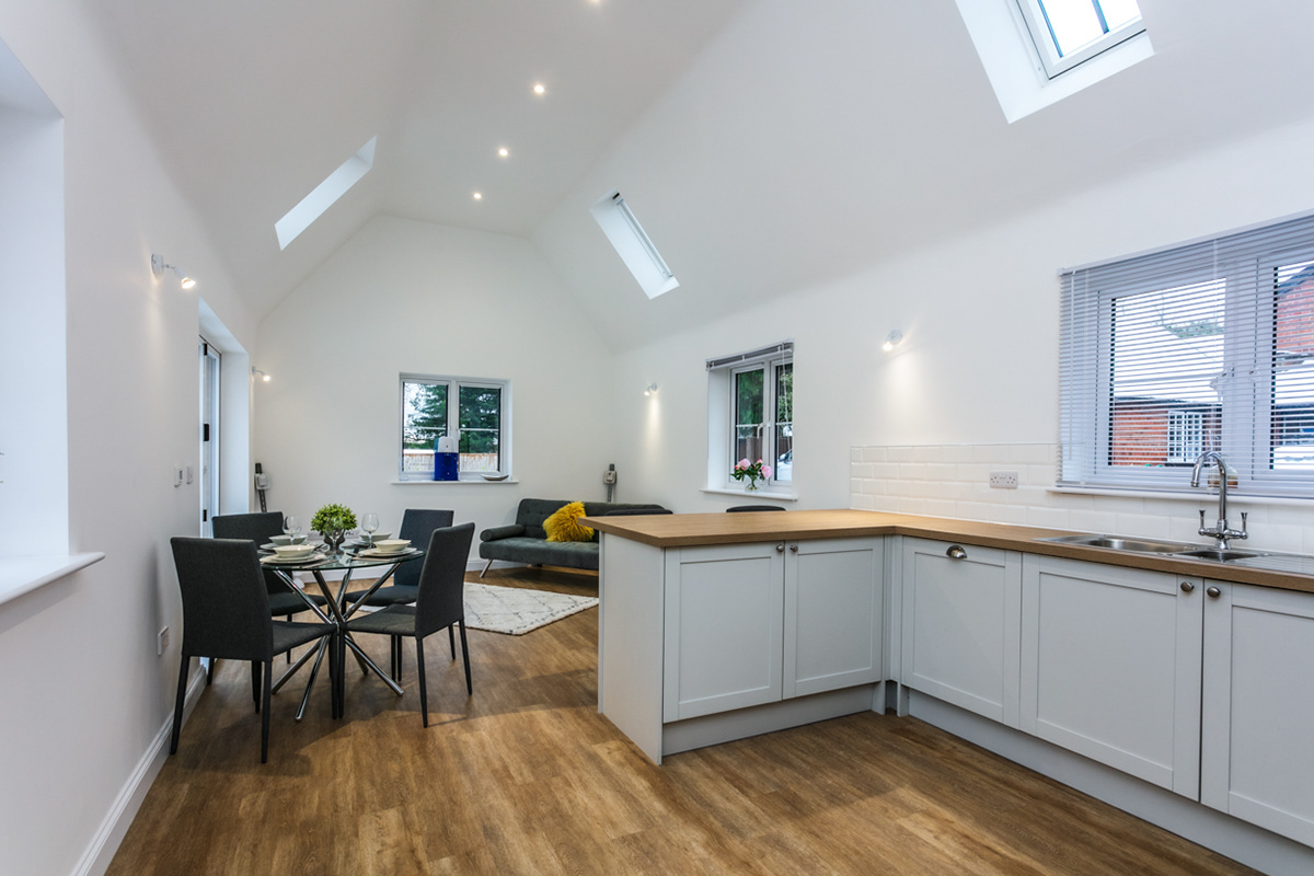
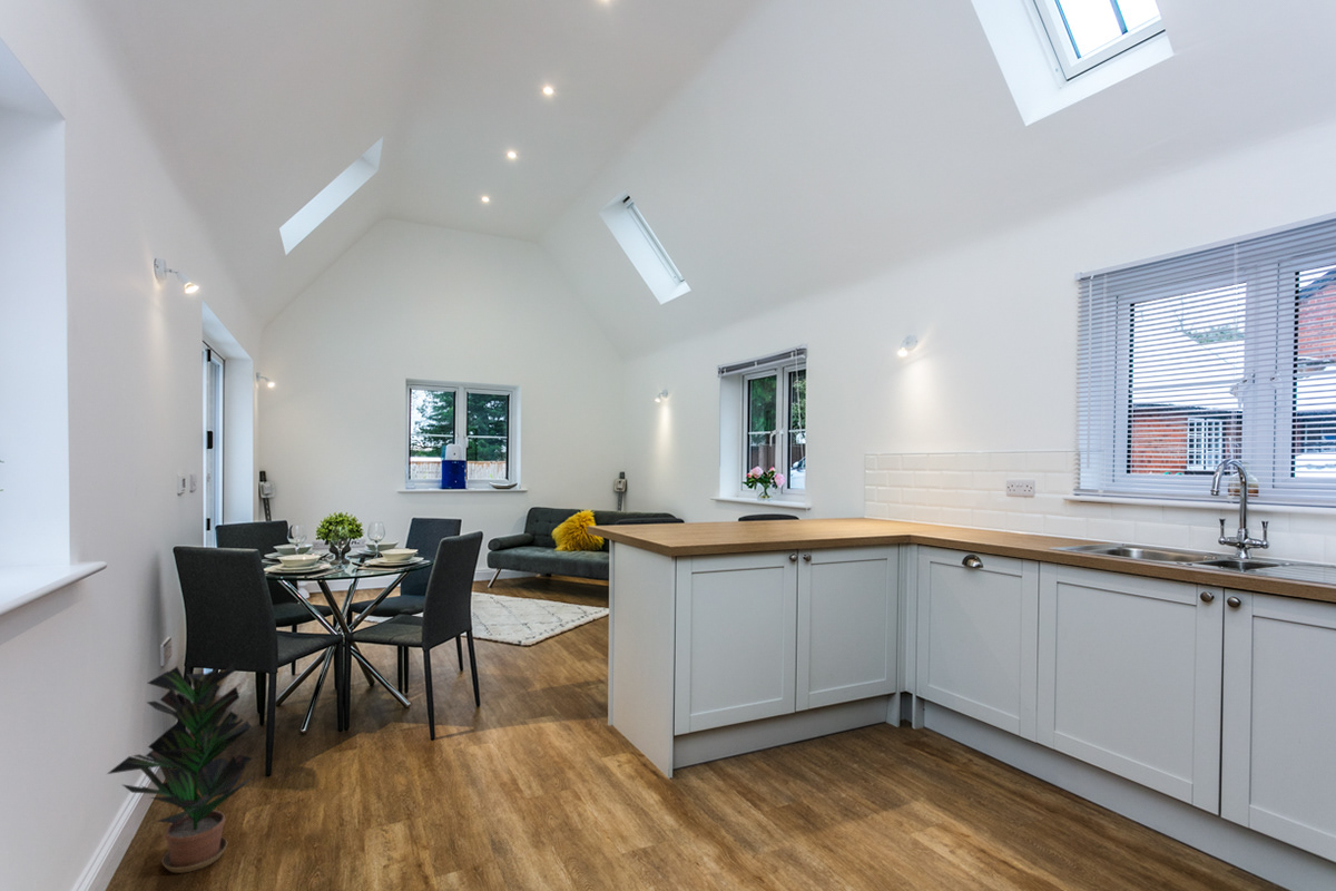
+ potted plant [106,664,254,874]
